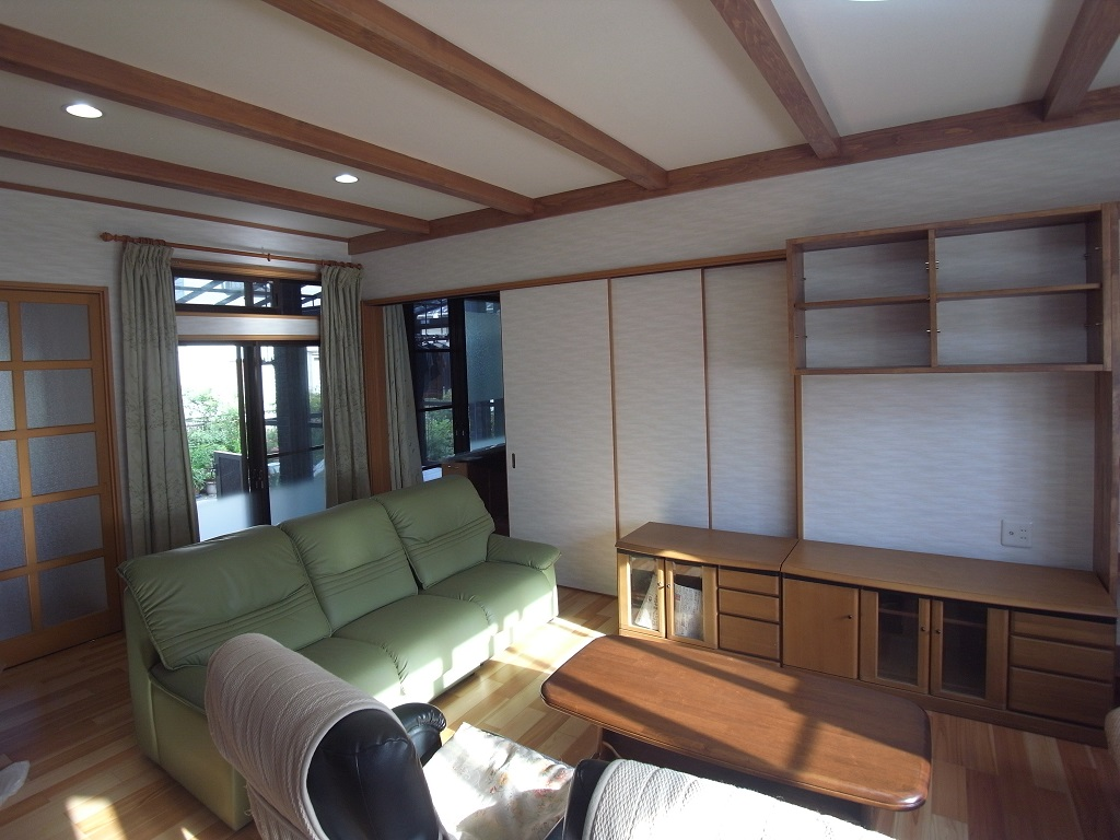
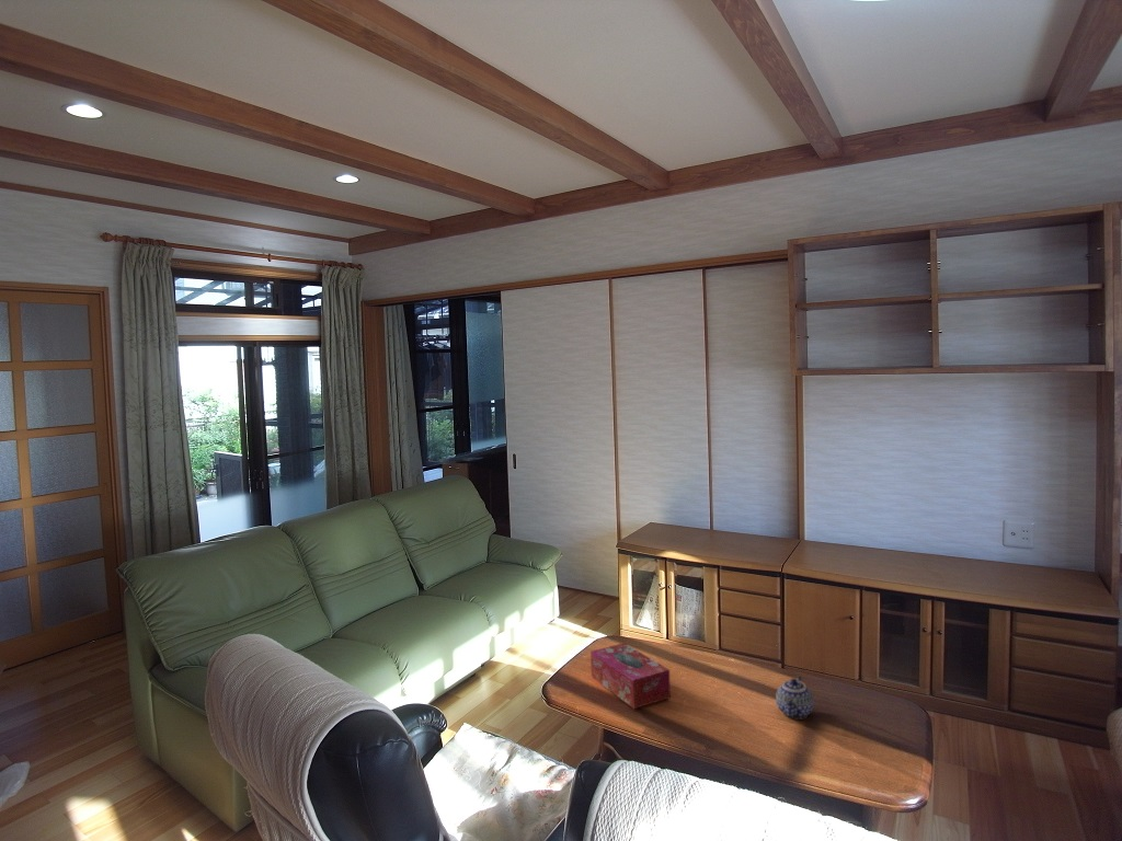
+ tissue box [589,642,672,710]
+ teapot [775,676,815,721]
